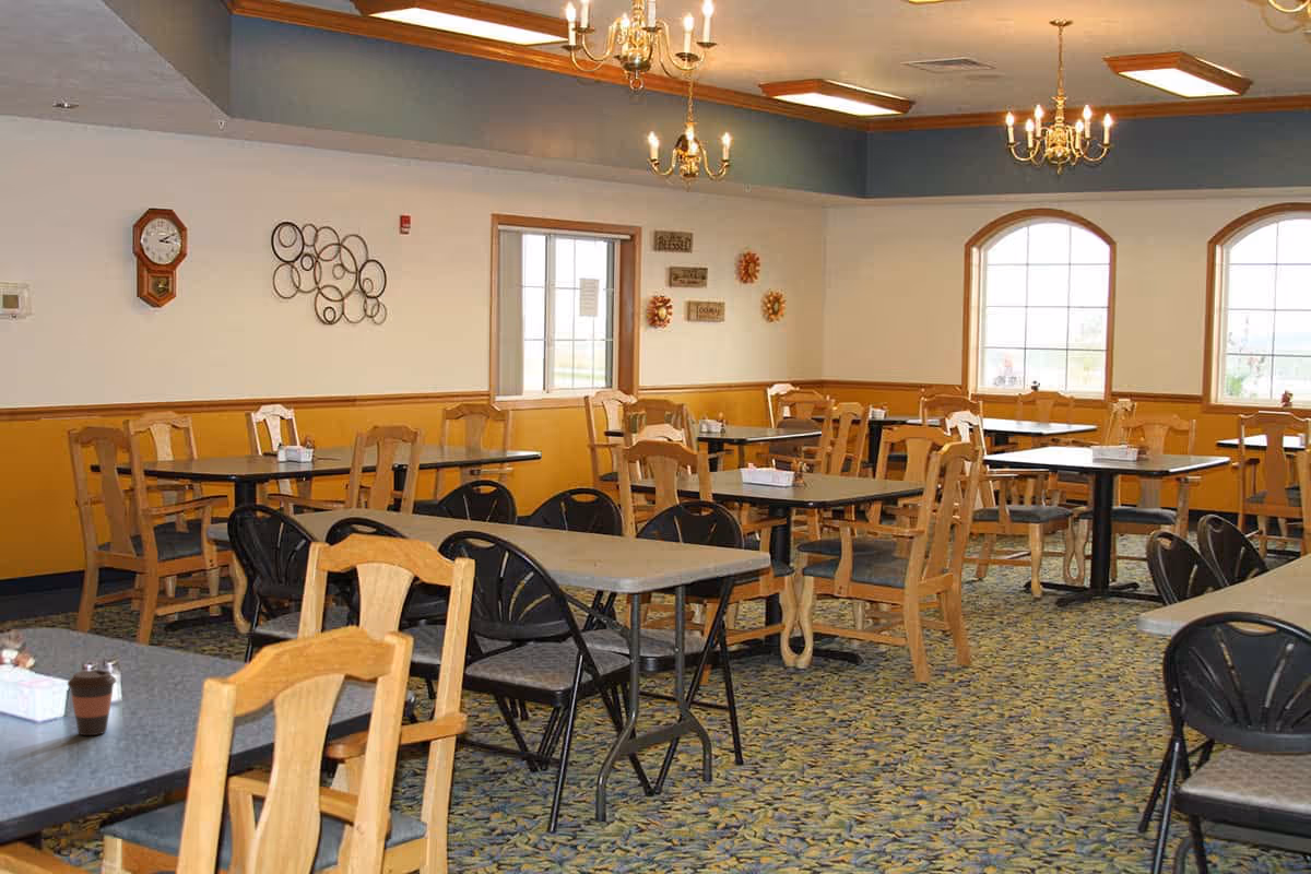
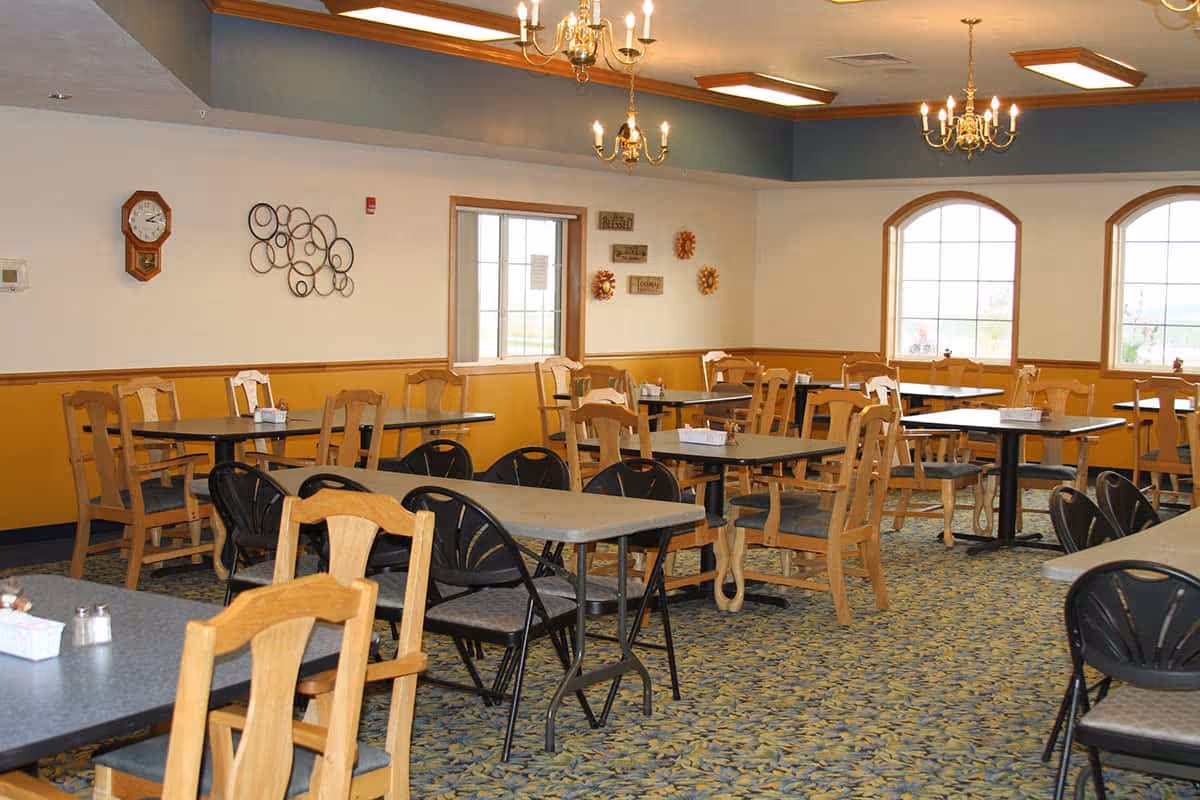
- coffee cup [67,669,118,736]
